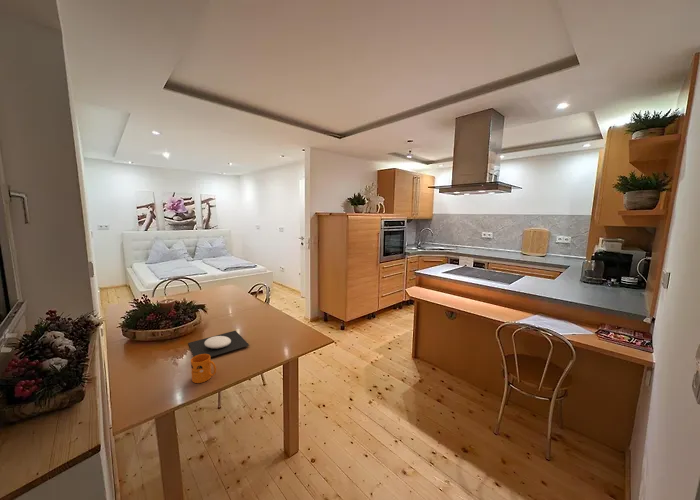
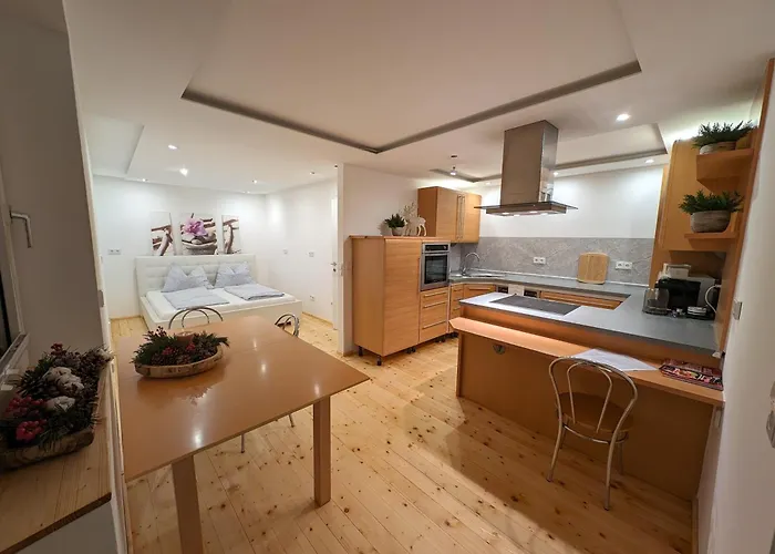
- mug [190,354,217,384]
- plate [188,330,250,357]
